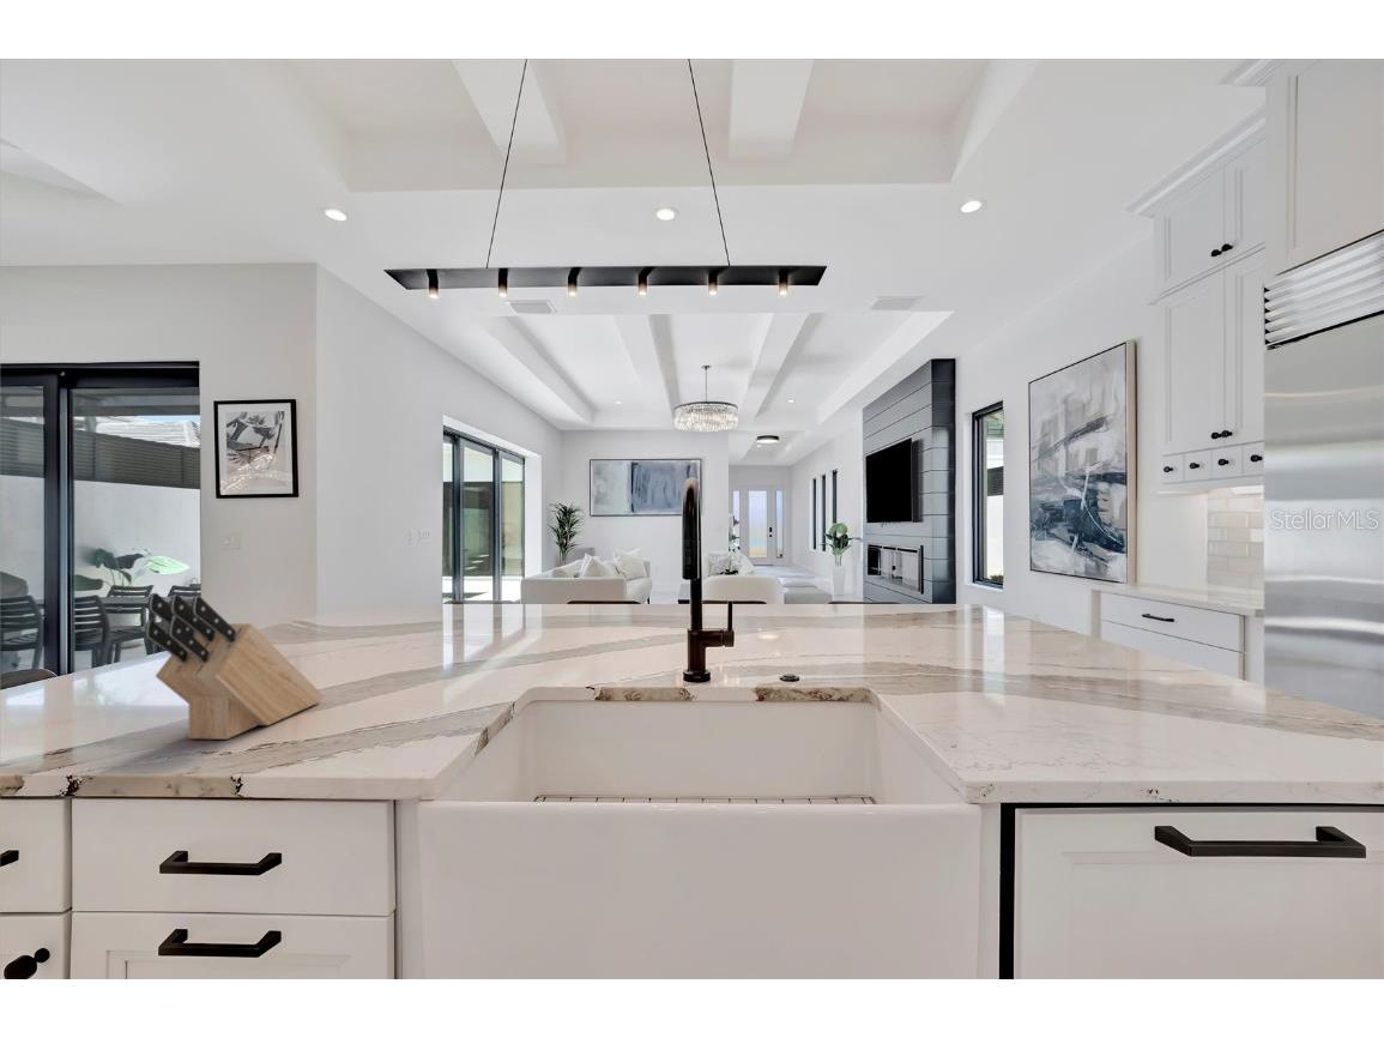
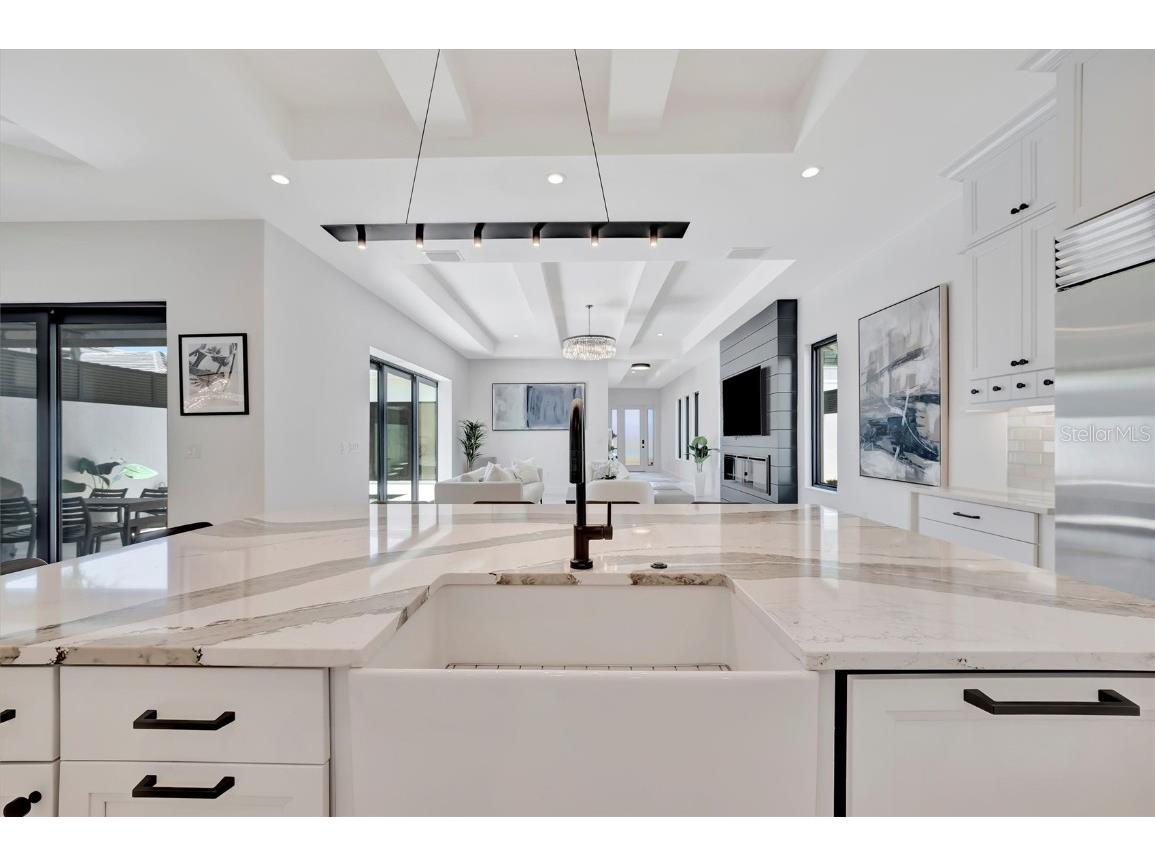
- knife block [144,592,325,741]
